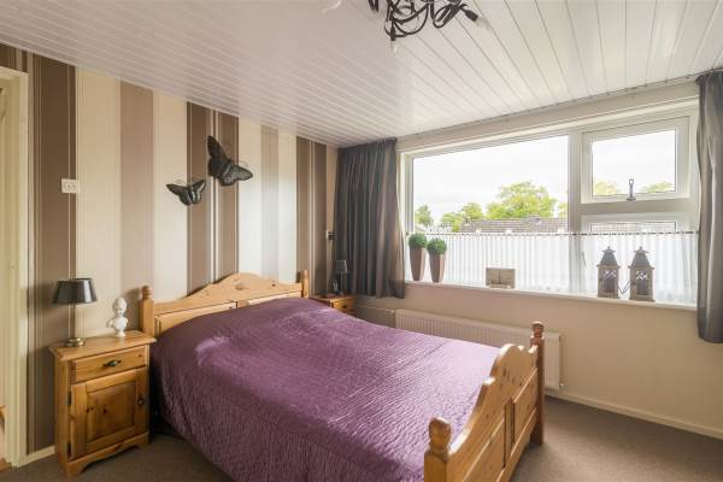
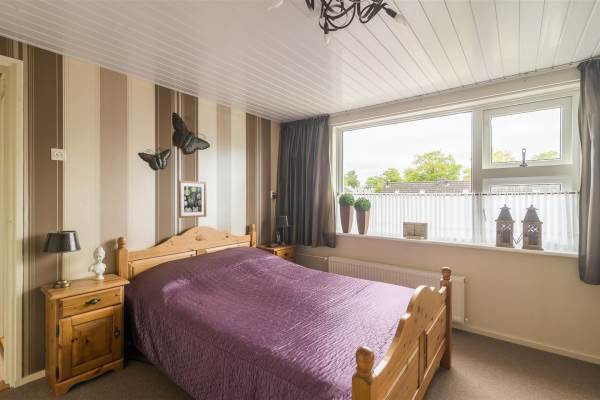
+ wall art [178,180,207,219]
